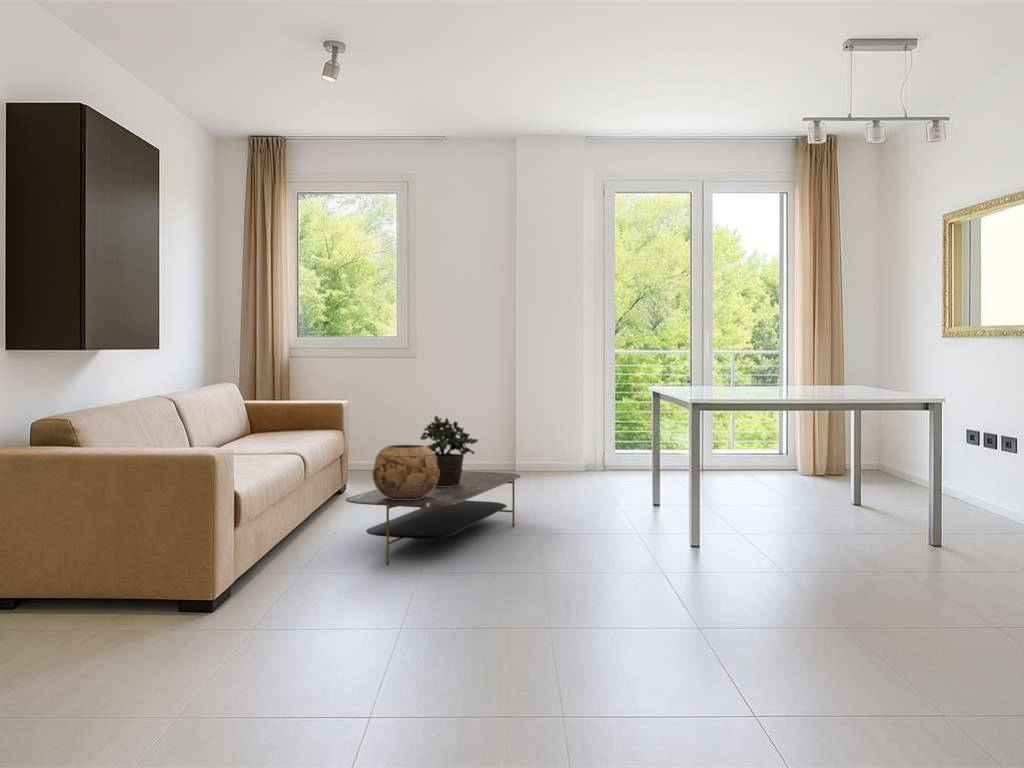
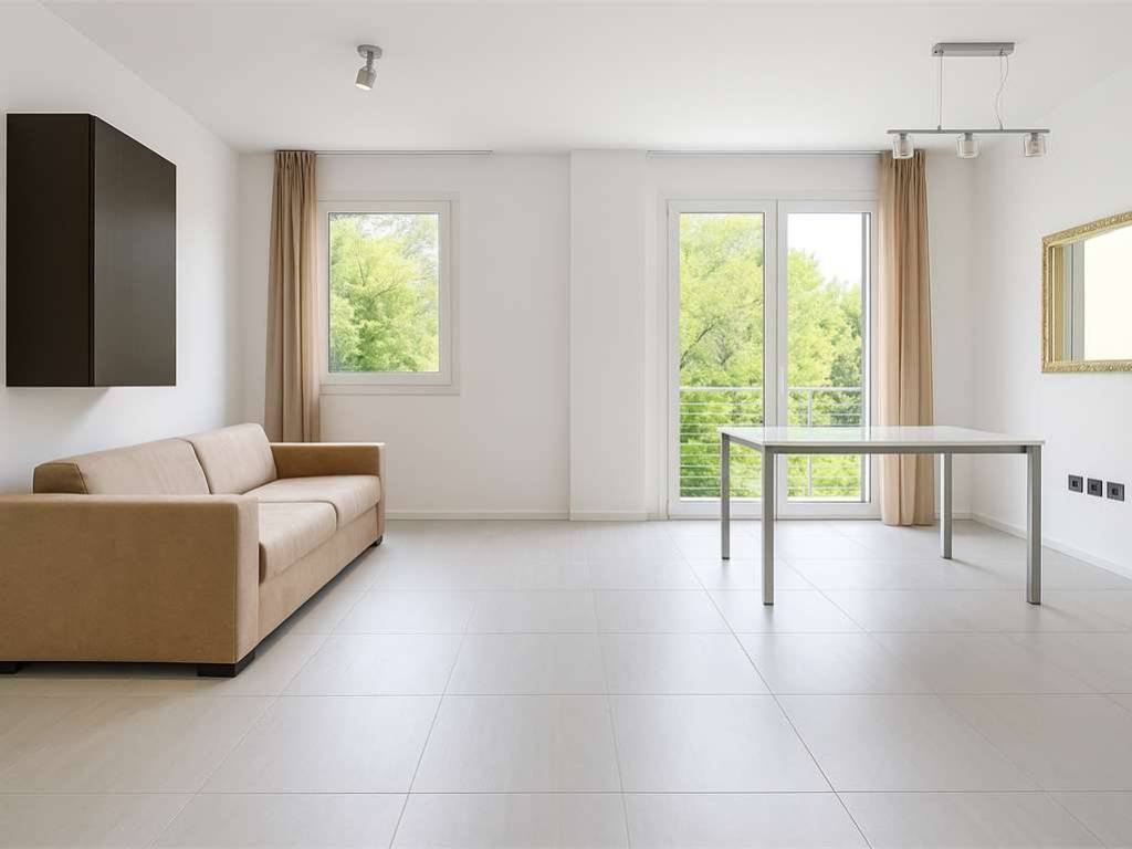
- potted plant [420,415,479,487]
- decorative bowl [371,444,439,500]
- coffee table [345,470,522,567]
